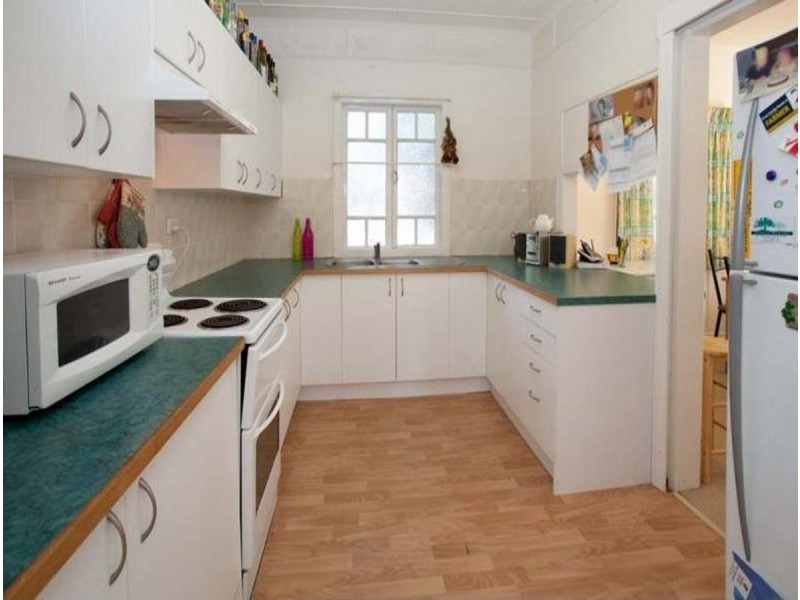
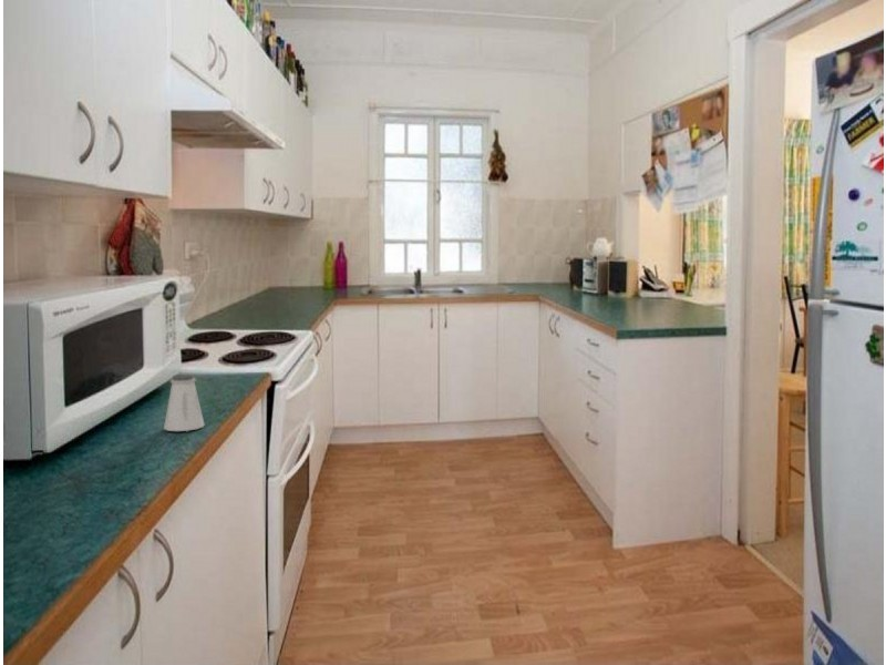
+ saltshaker [163,374,205,432]
